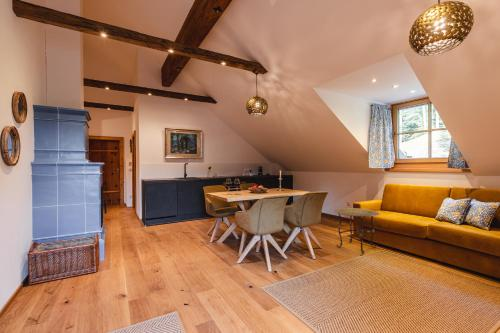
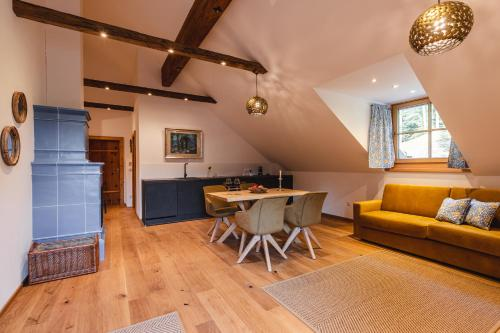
- side table [333,207,381,255]
